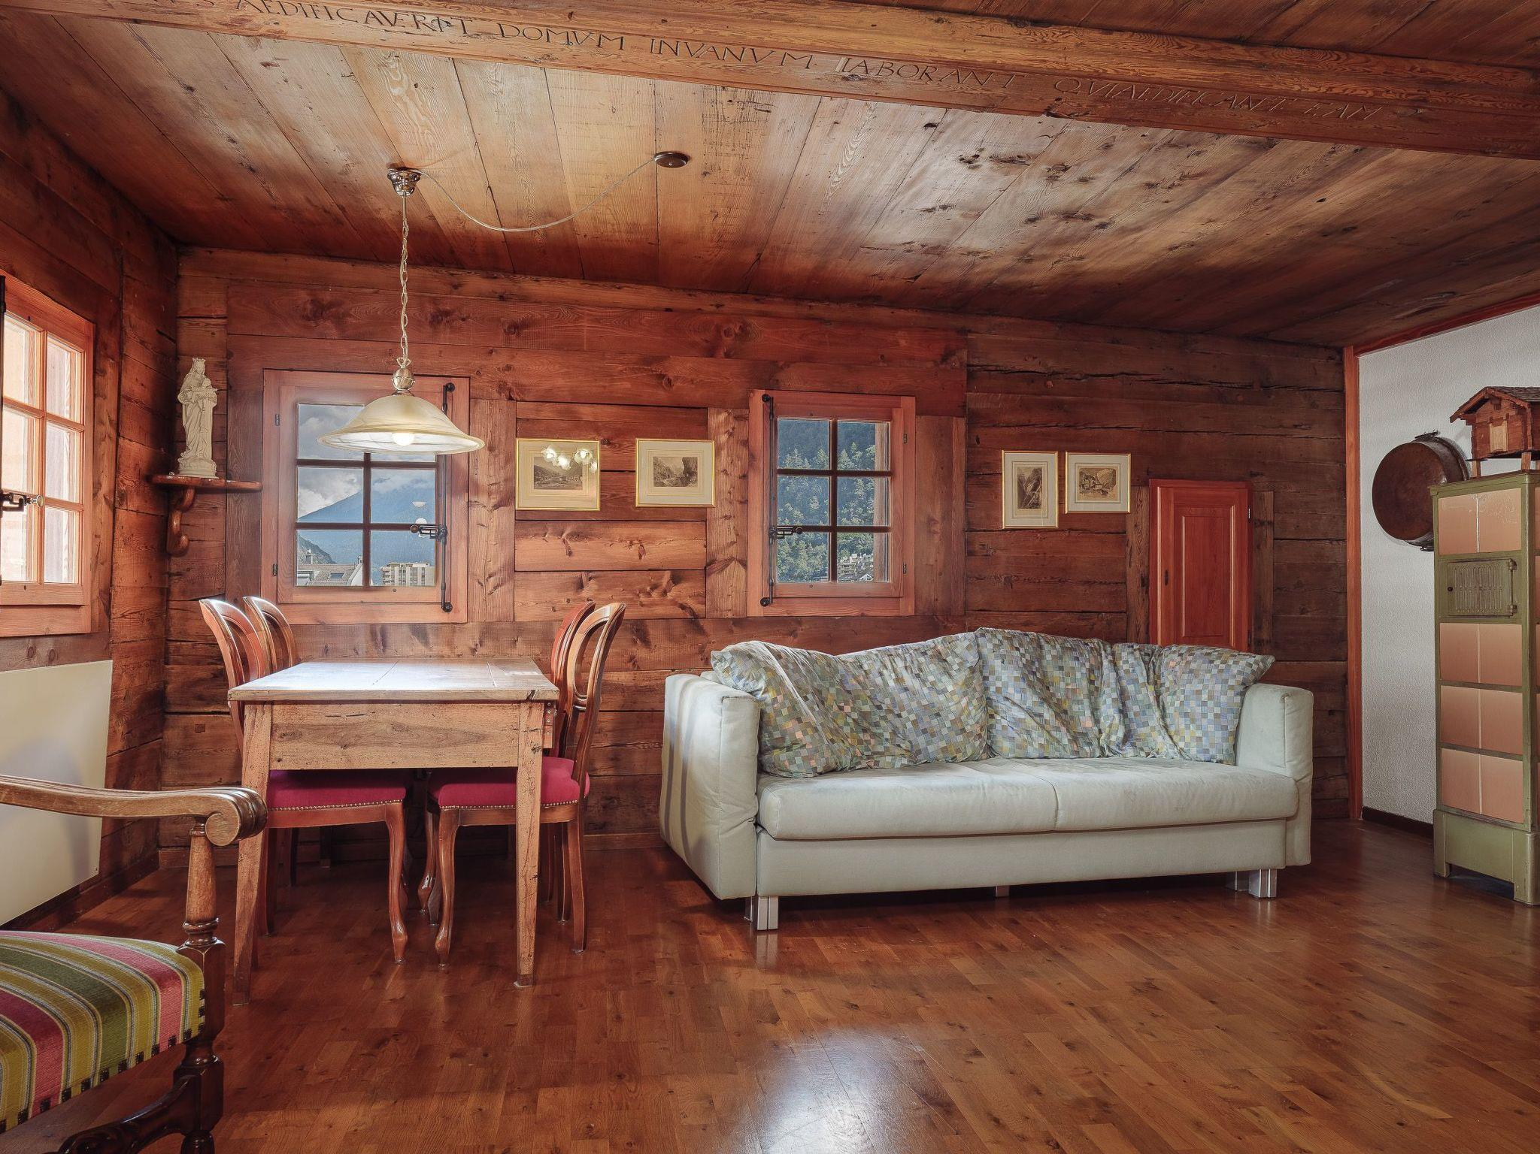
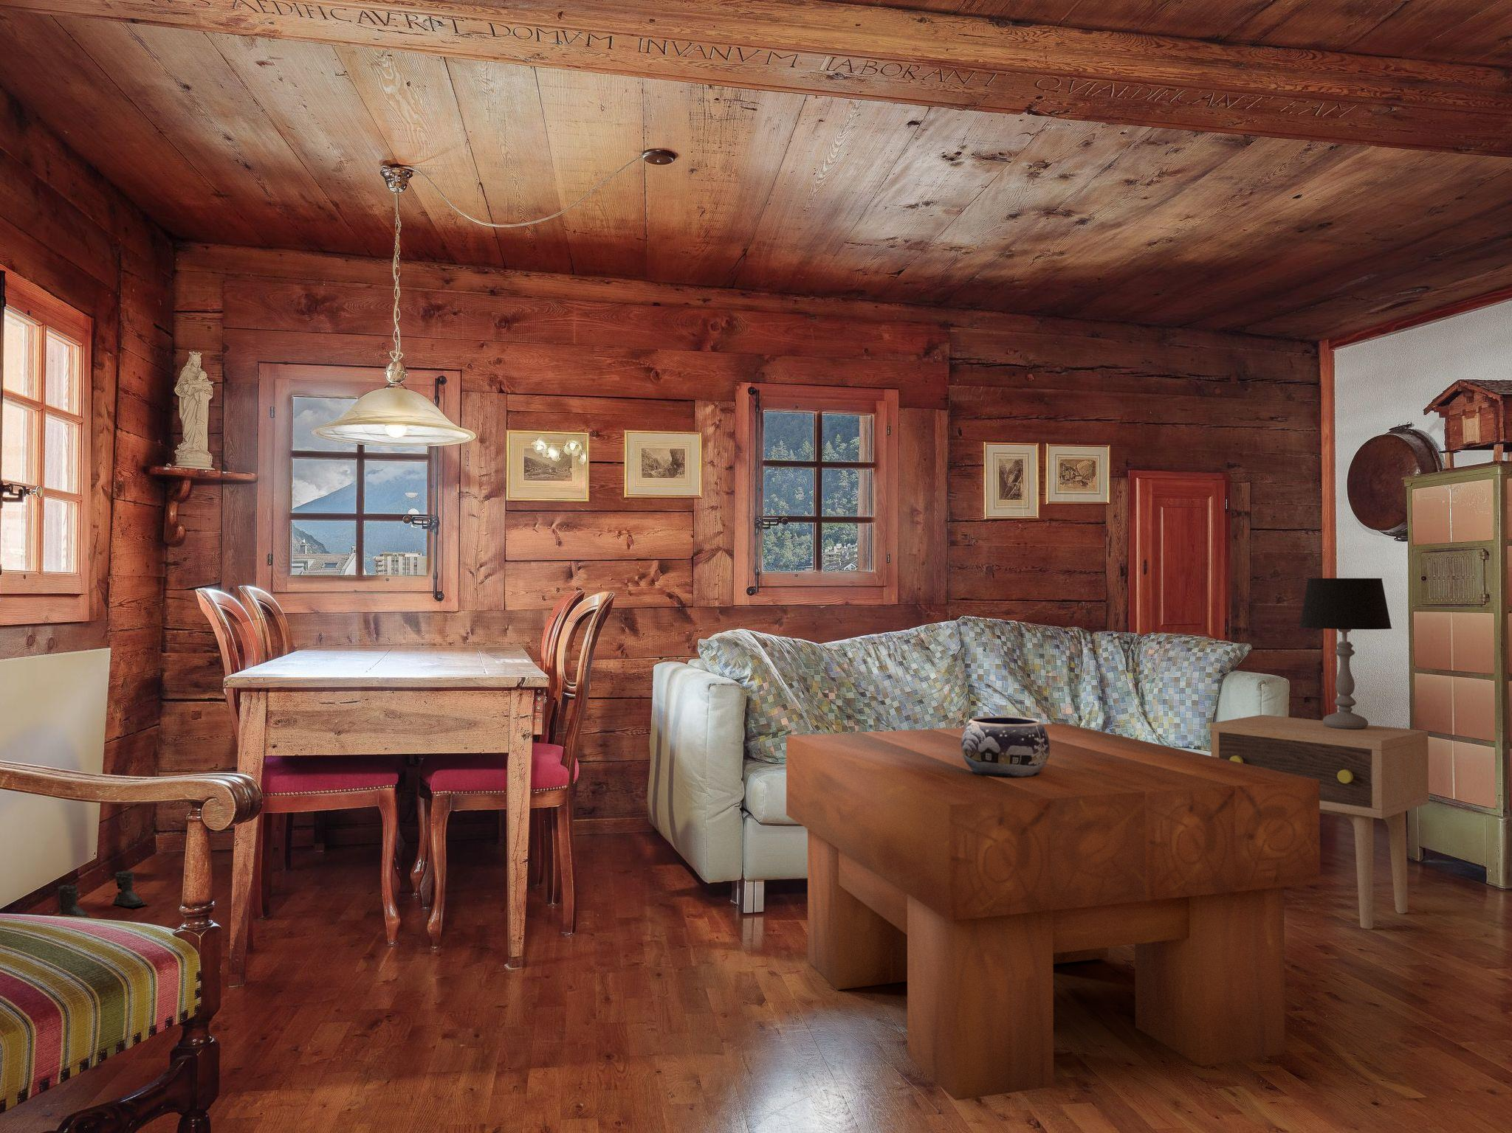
+ coffee table [786,722,1320,1101]
+ table lamp [1298,577,1393,730]
+ decorative bowl [961,715,1050,777]
+ side table [1210,714,1430,931]
+ boots [57,870,149,918]
